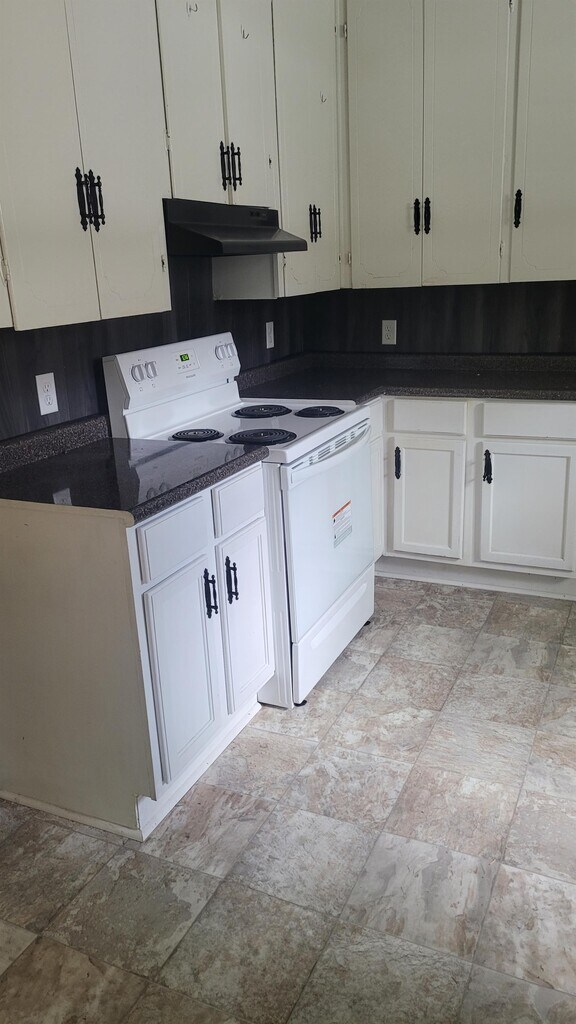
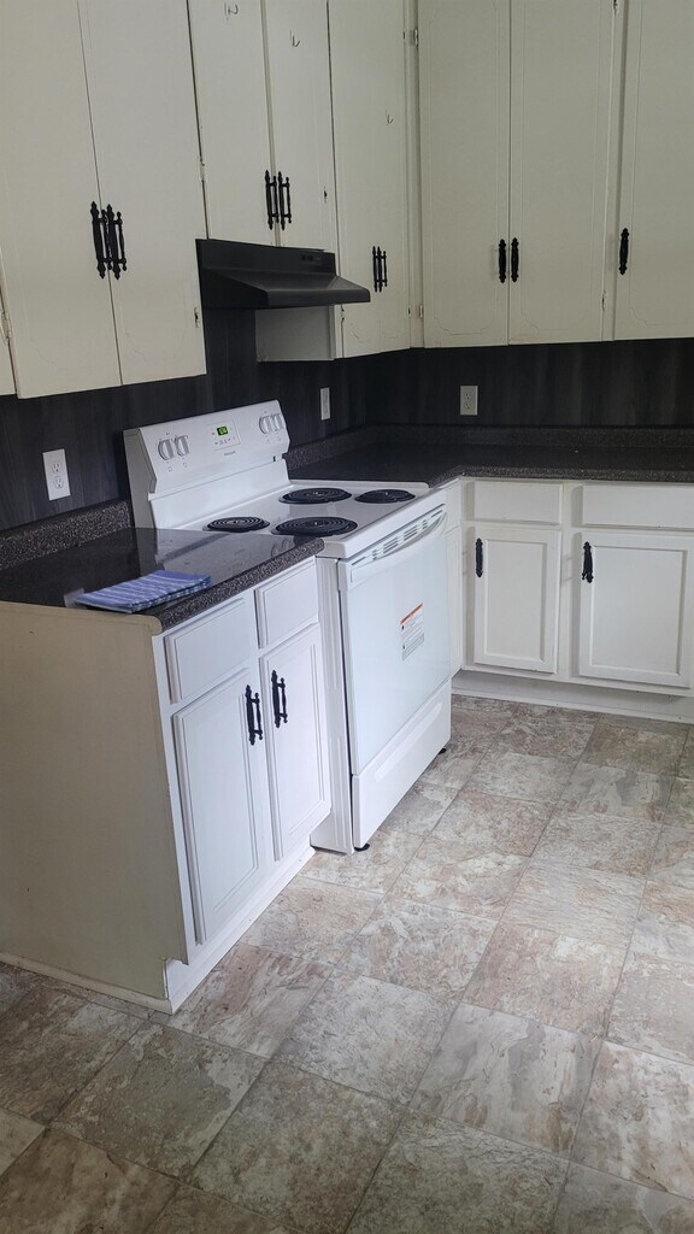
+ dish towel [72,569,214,615]
